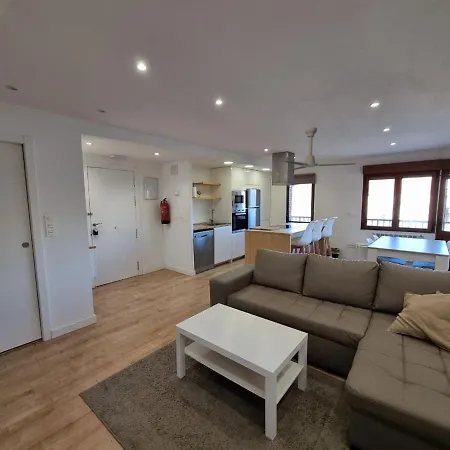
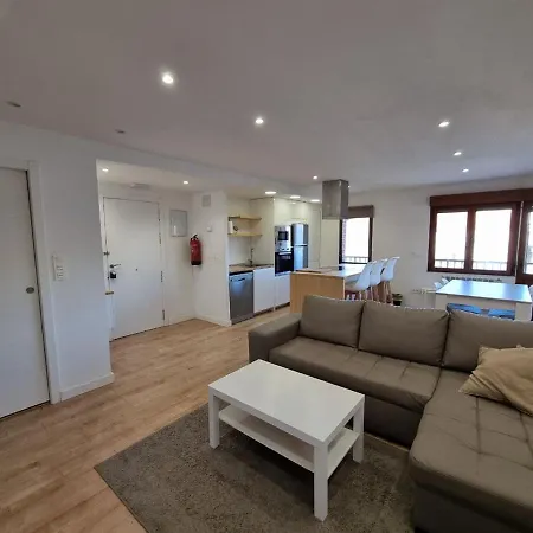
- ceiling fan [283,126,357,172]
